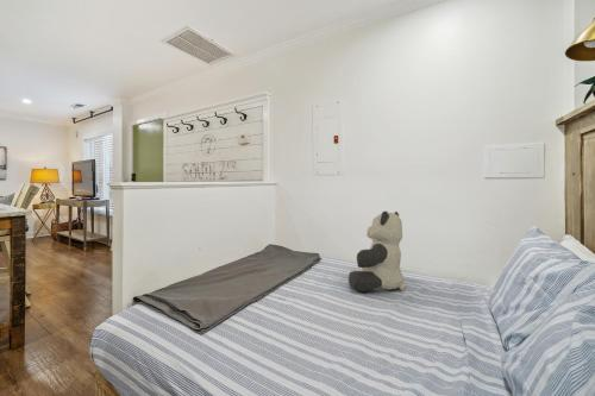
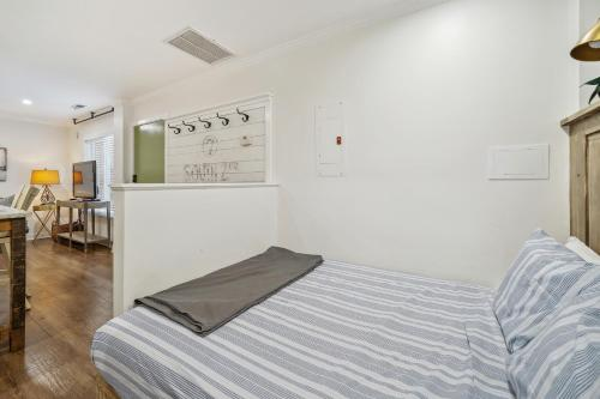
- teddy bear [347,209,407,293]
